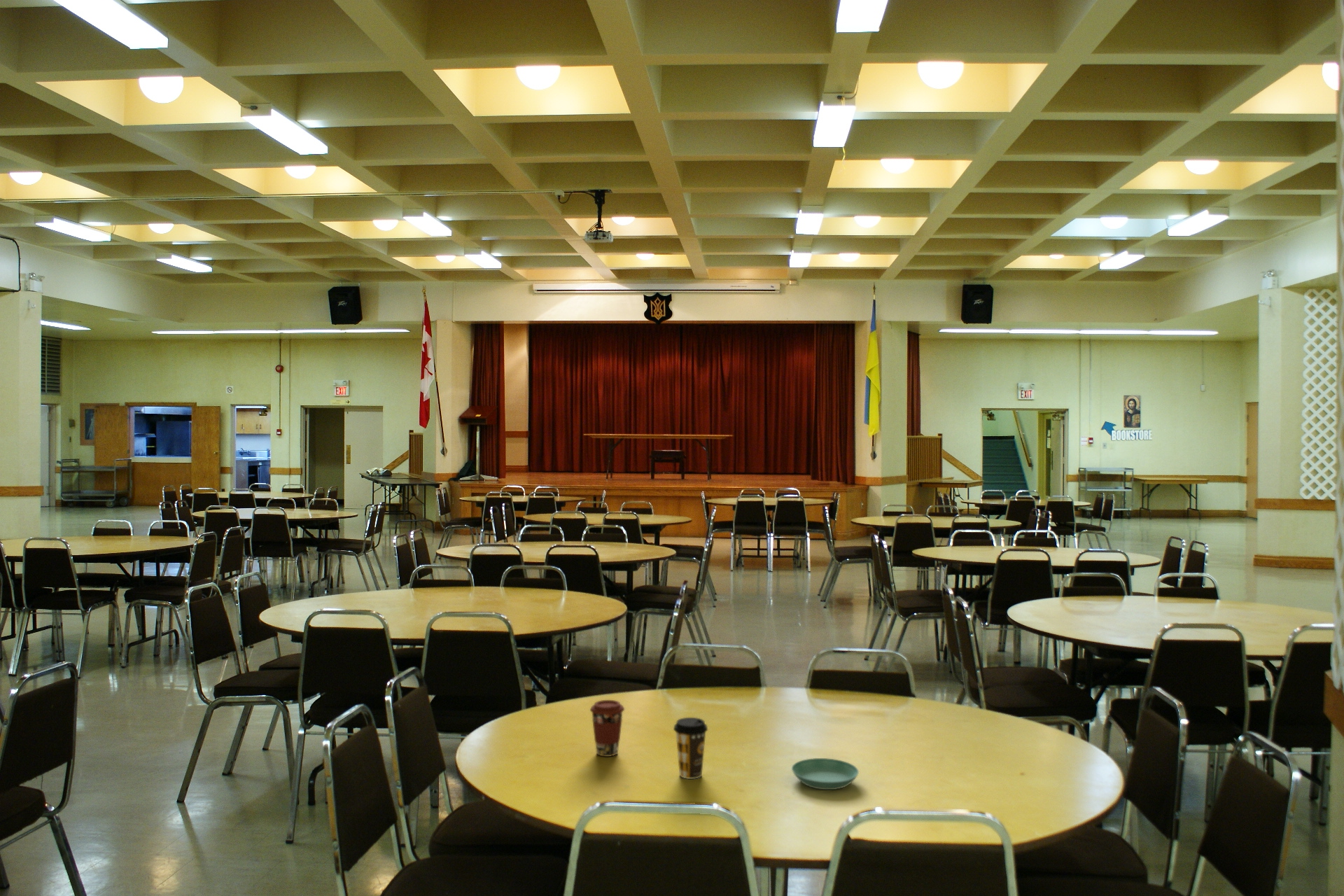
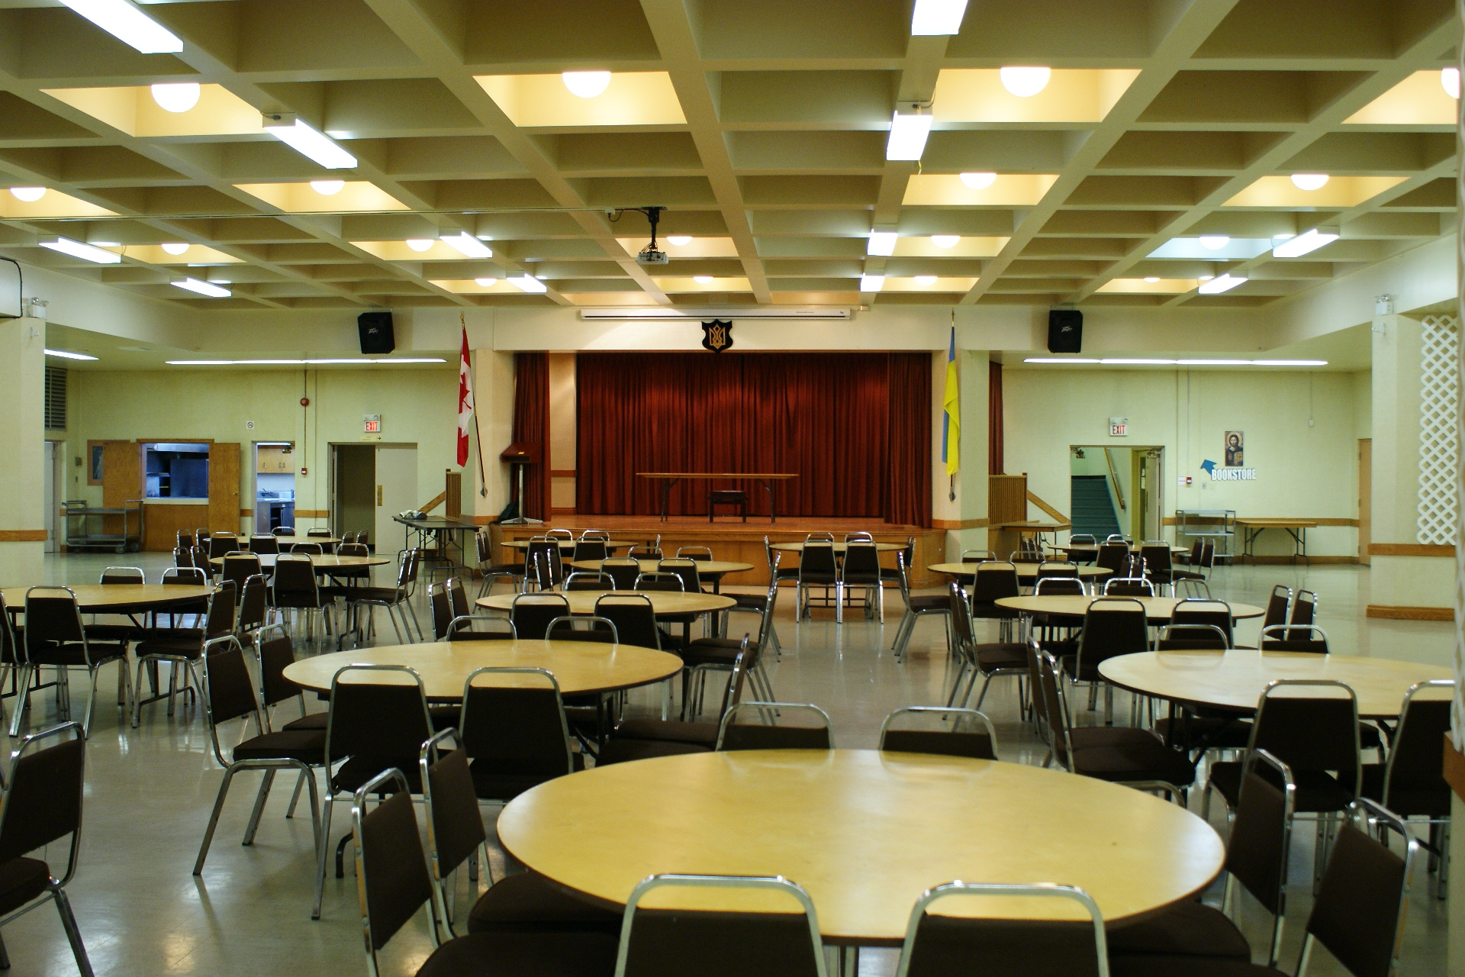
- coffee cup [673,717,708,780]
- saucer [791,757,860,790]
- coffee cup [589,699,625,757]
